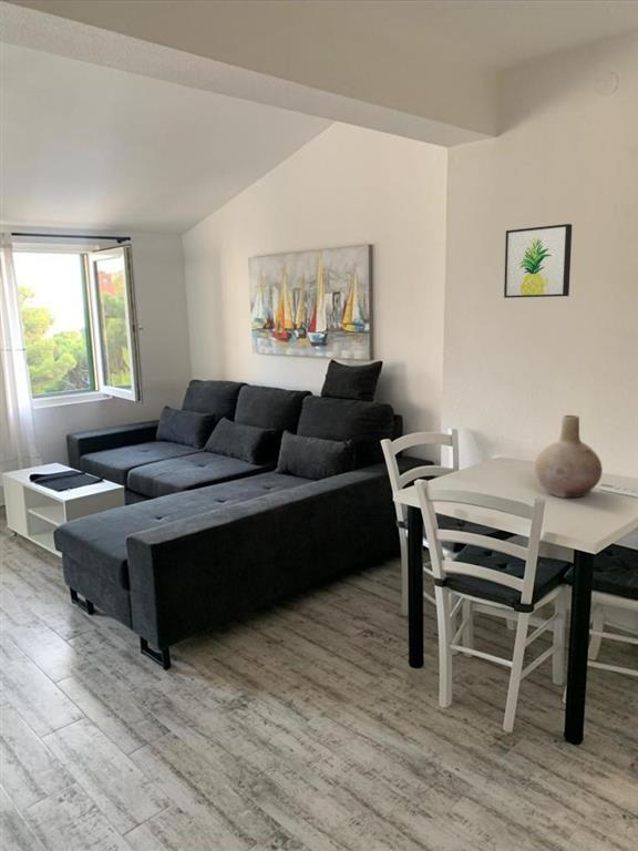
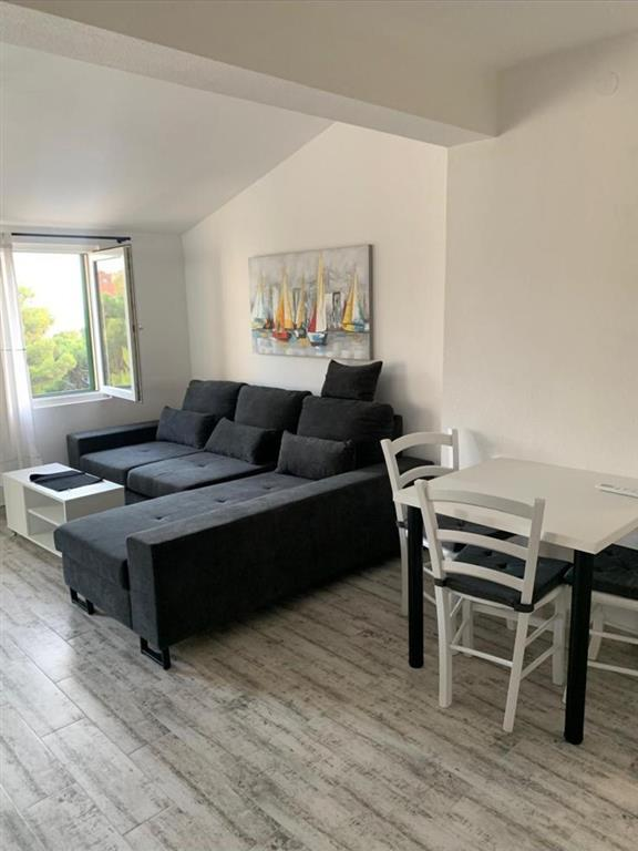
- wall art [503,223,573,299]
- vase [534,414,604,499]
